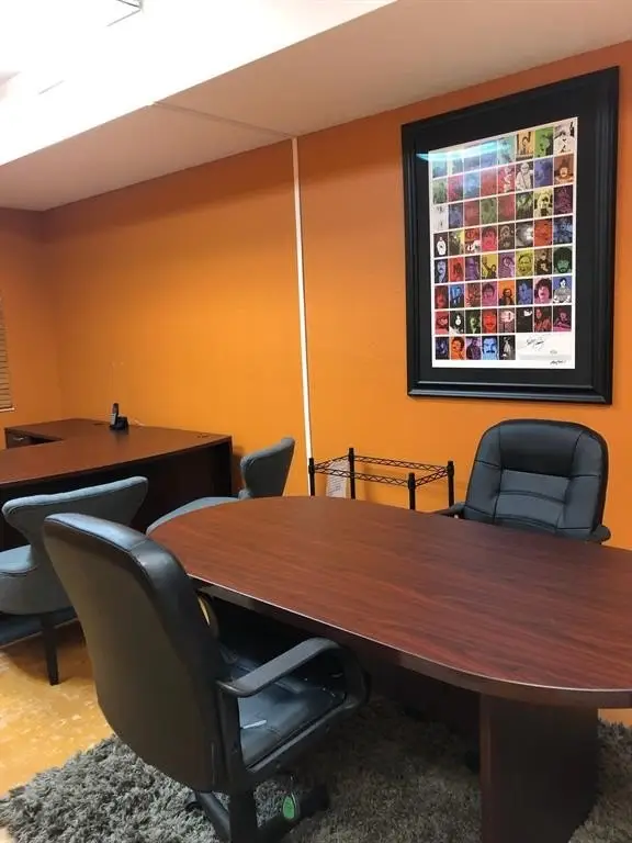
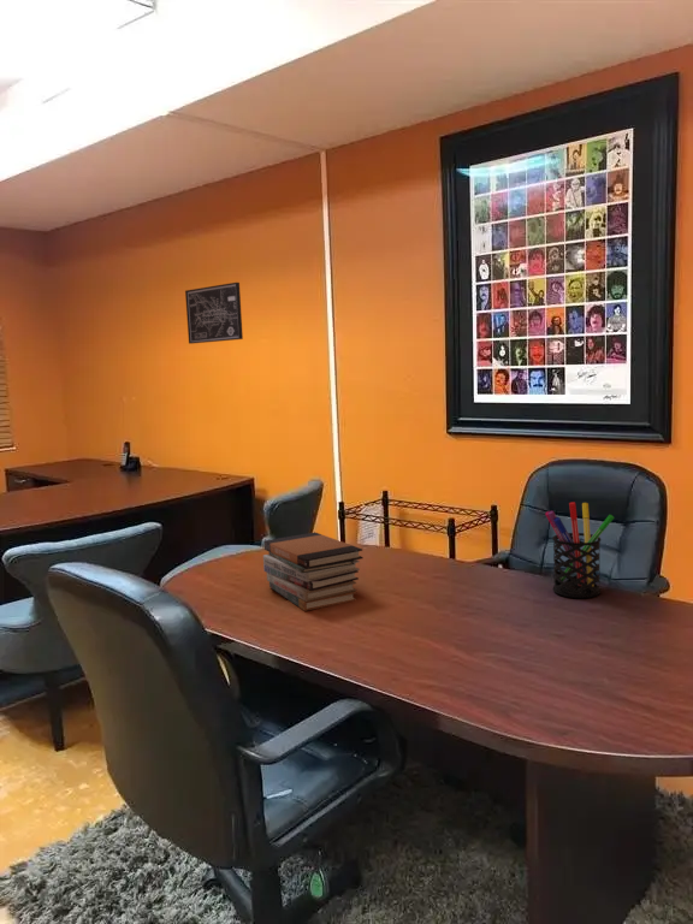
+ pen holder [544,500,615,599]
+ book stack [262,531,365,612]
+ wall art [184,282,244,345]
